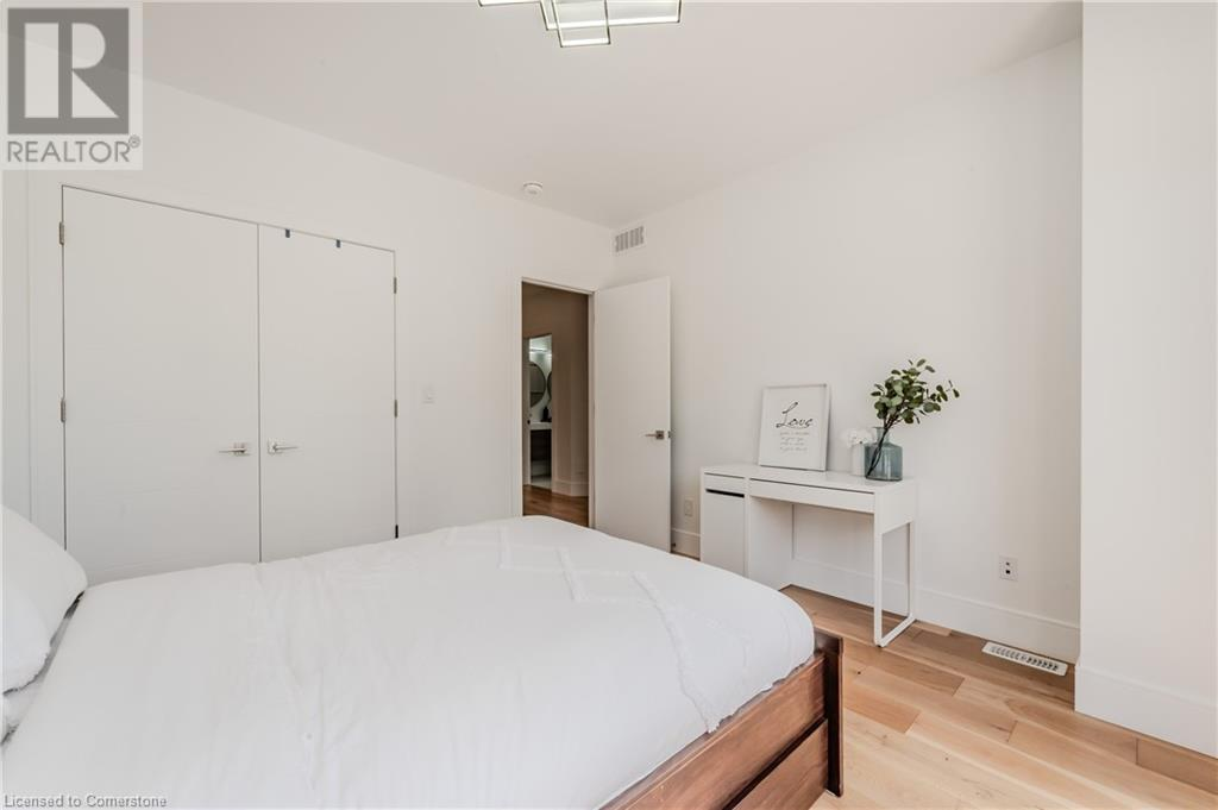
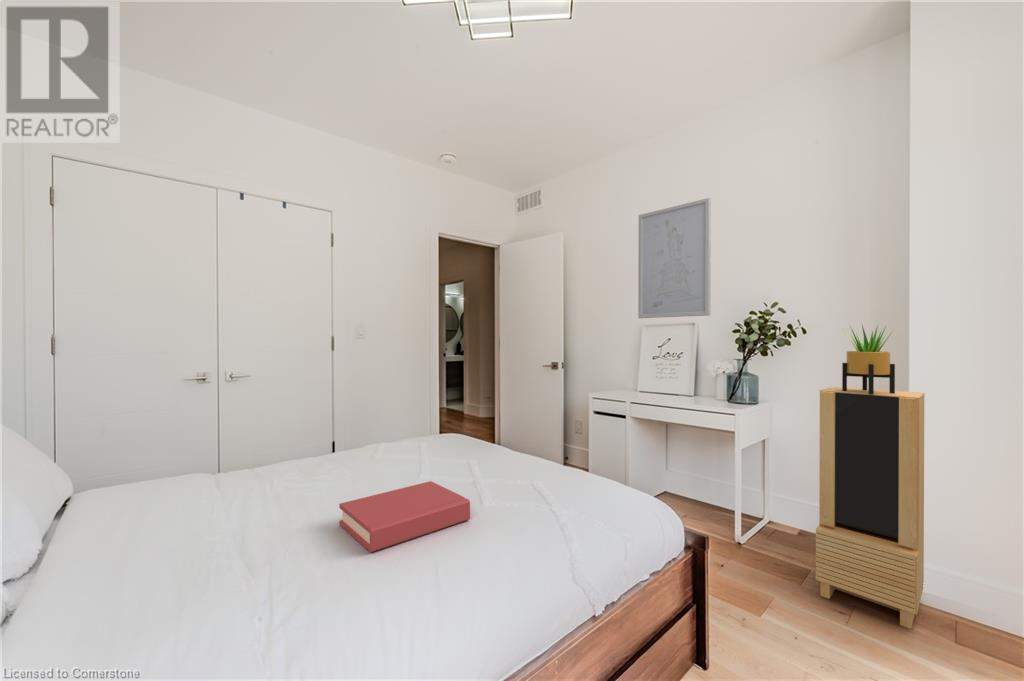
+ potted plant [841,323,897,394]
+ wall art [637,197,712,319]
+ storage cabinet [815,386,925,630]
+ hardback book [338,480,471,553]
